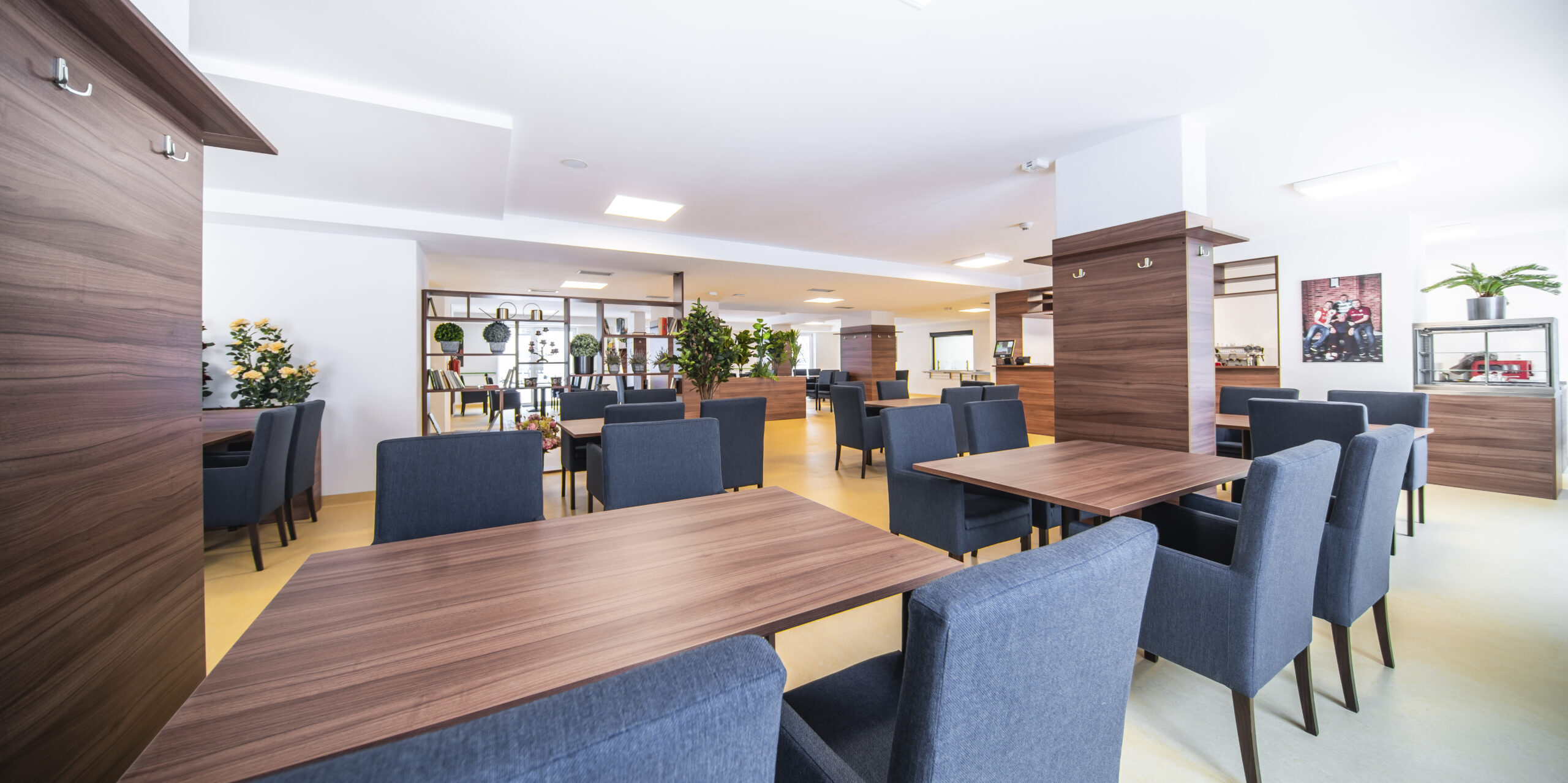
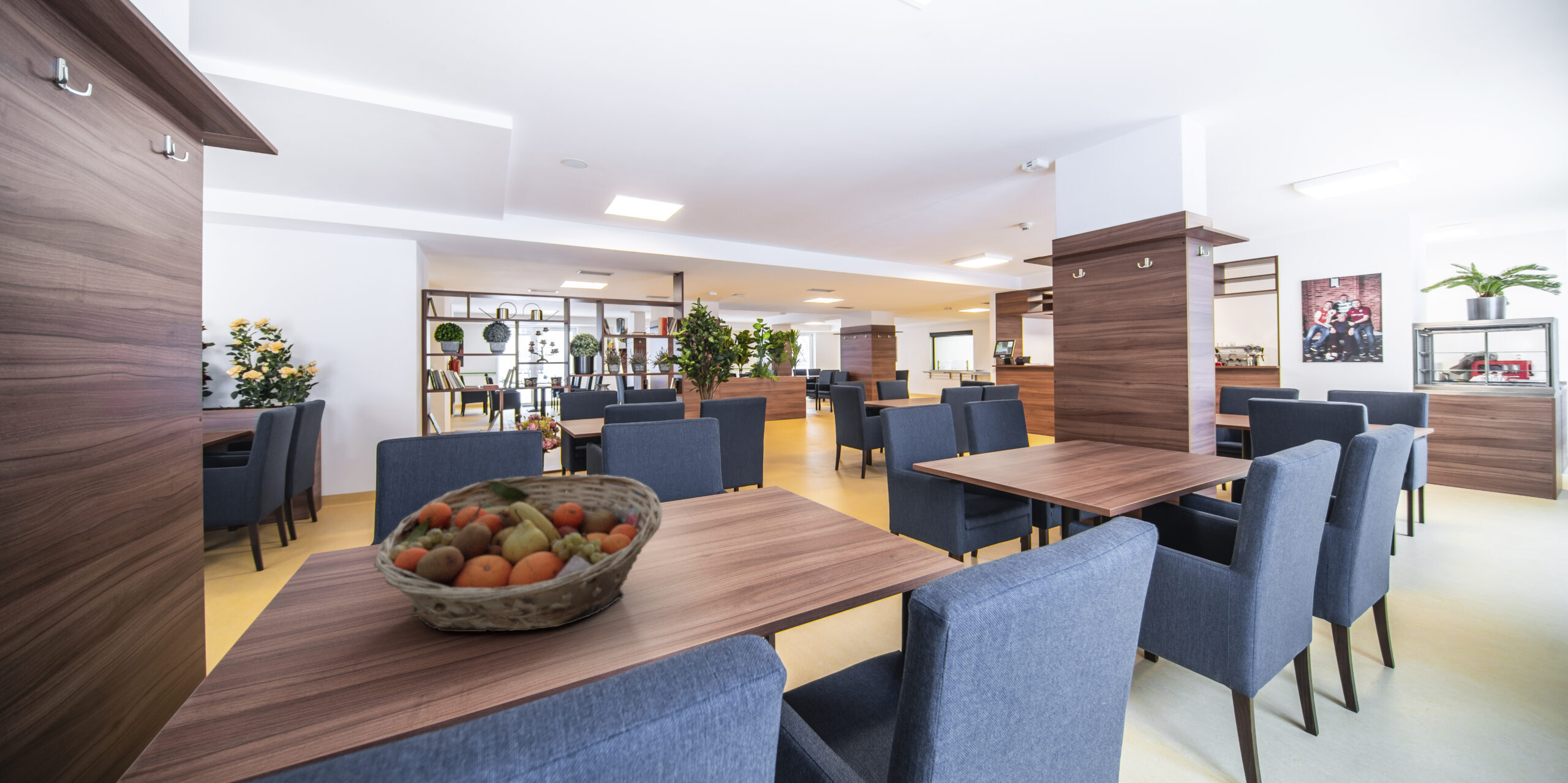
+ fruit basket [373,474,663,632]
